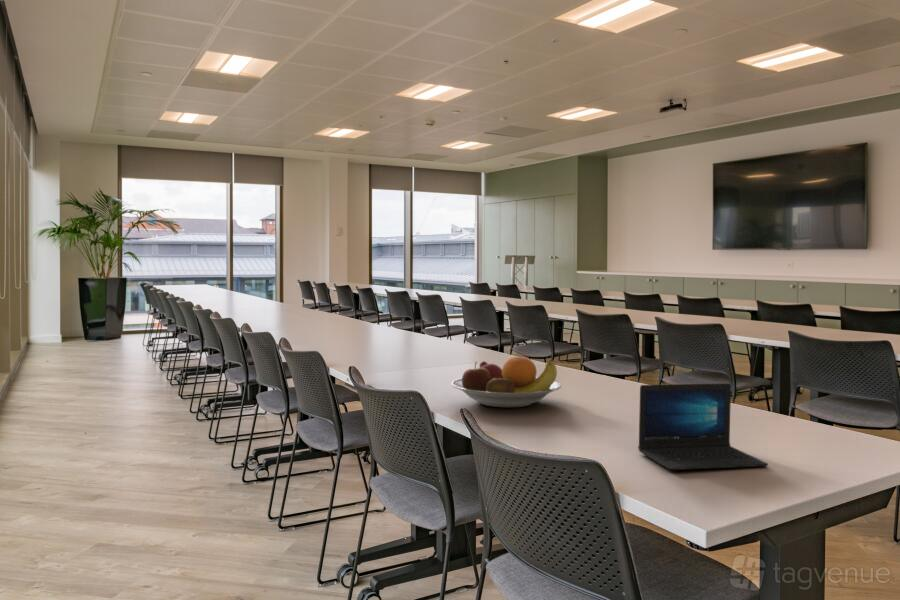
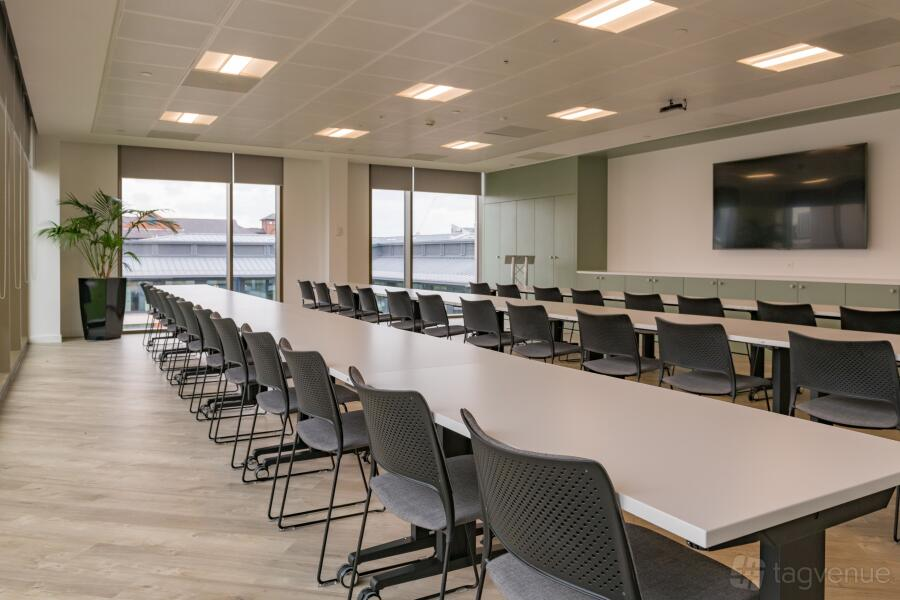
- laptop [637,382,769,471]
- fruit bowl [450,356,562,408]
